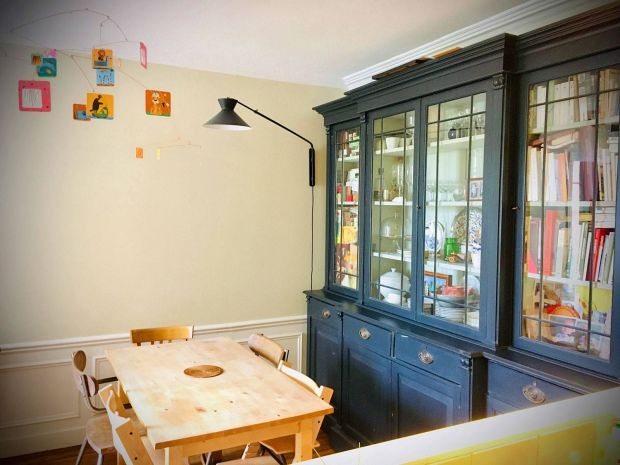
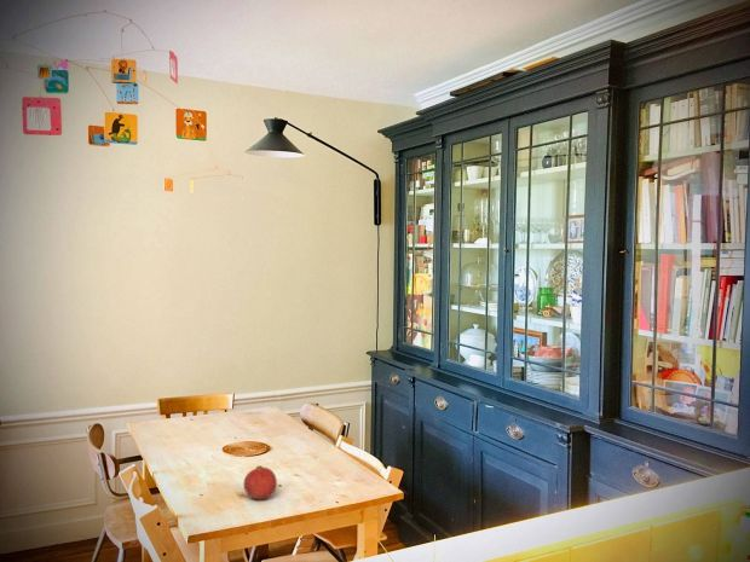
+ fruit [242,464,278,500]
